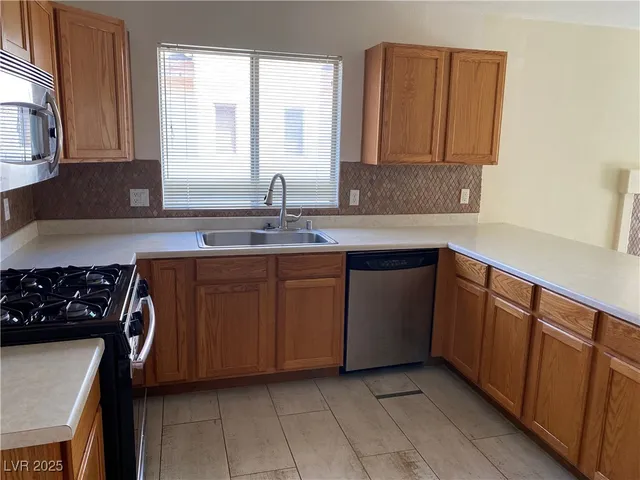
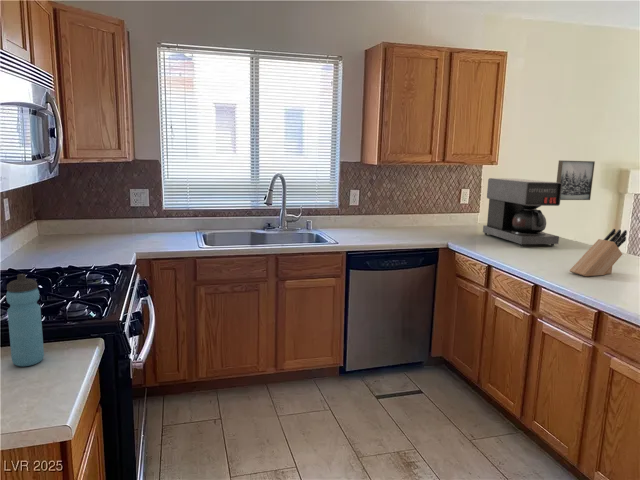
+ wall art [556,159,596,201]
+ water bottle [5,273,45,367]
+ knife block [569,228,628,277]
+ coffee maker [482,177,562,247]
